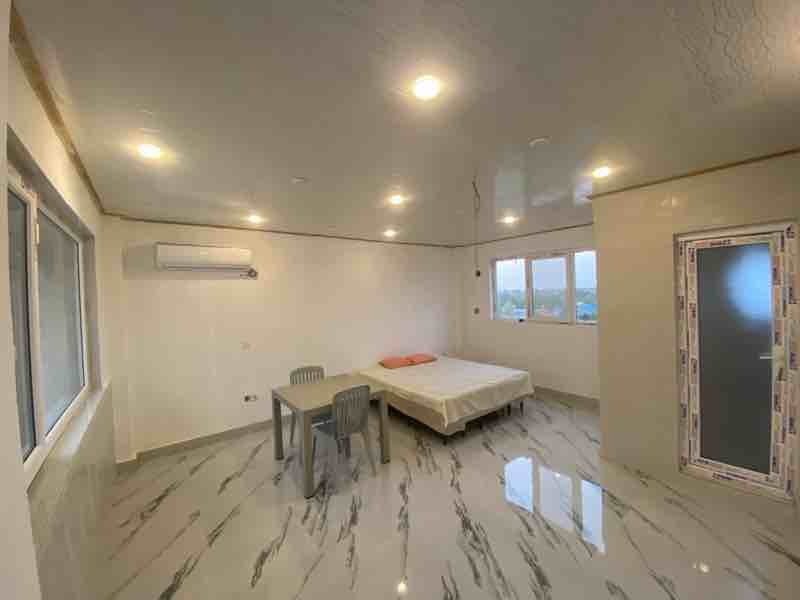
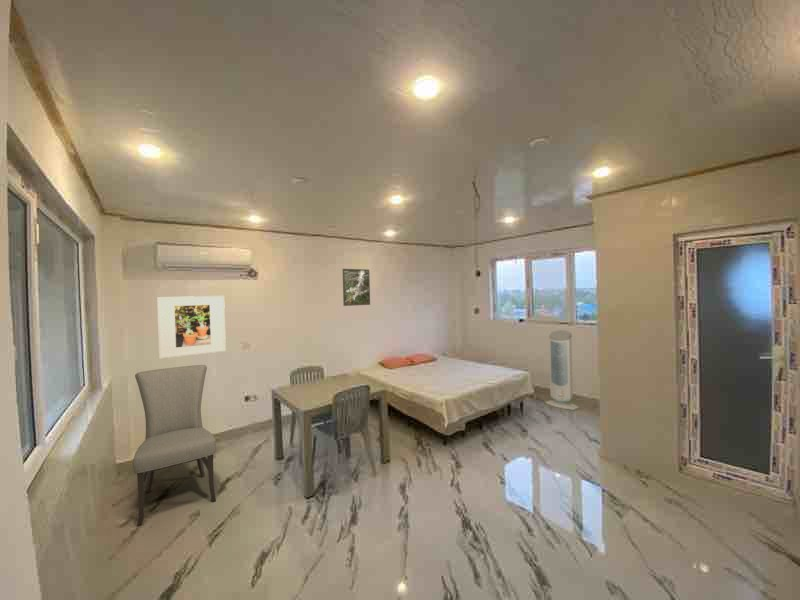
+ chair [132,364,217,527]
+ air purifier [544,329,580,411]
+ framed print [342,268,371,307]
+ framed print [156,295,227,359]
